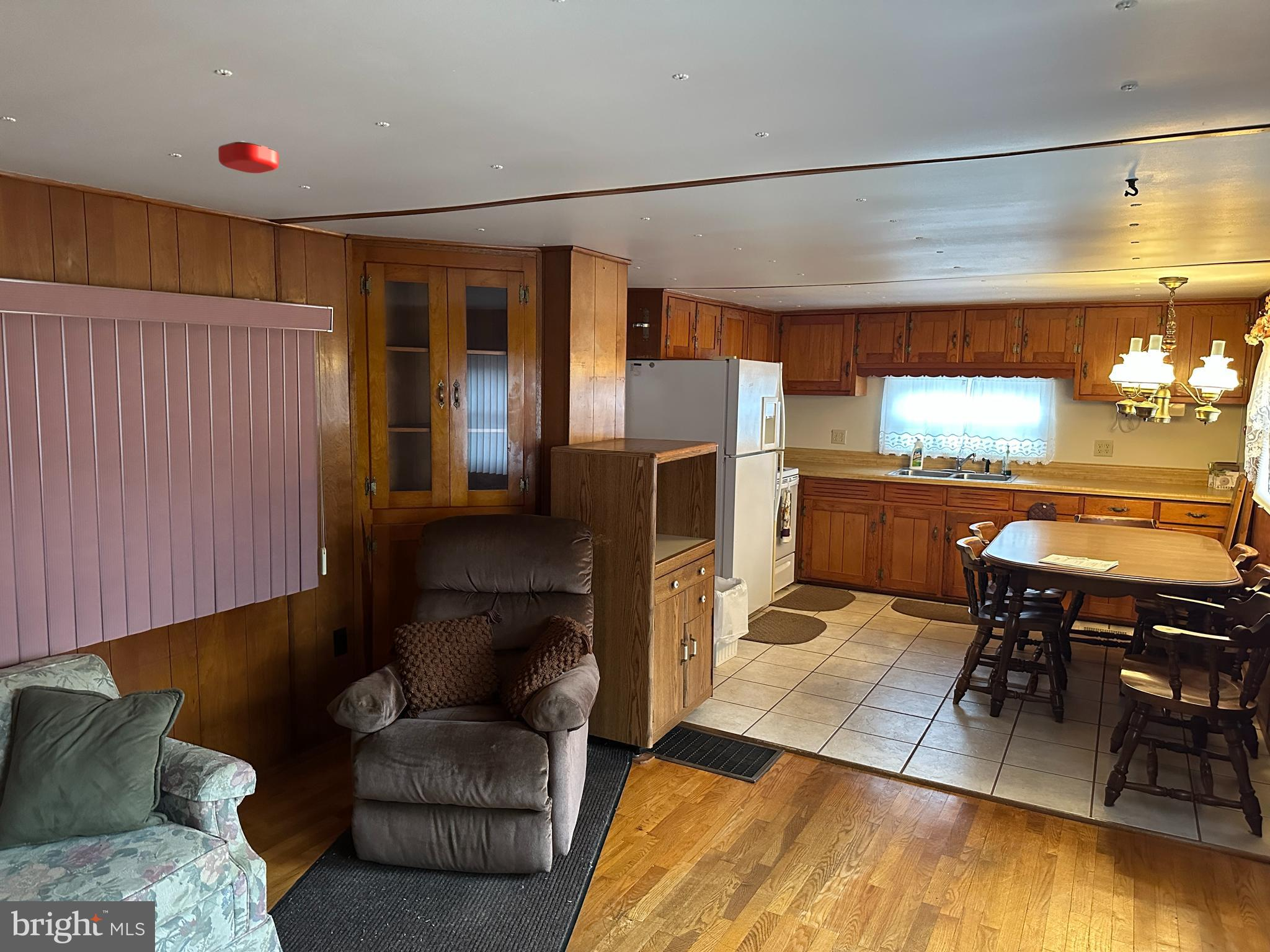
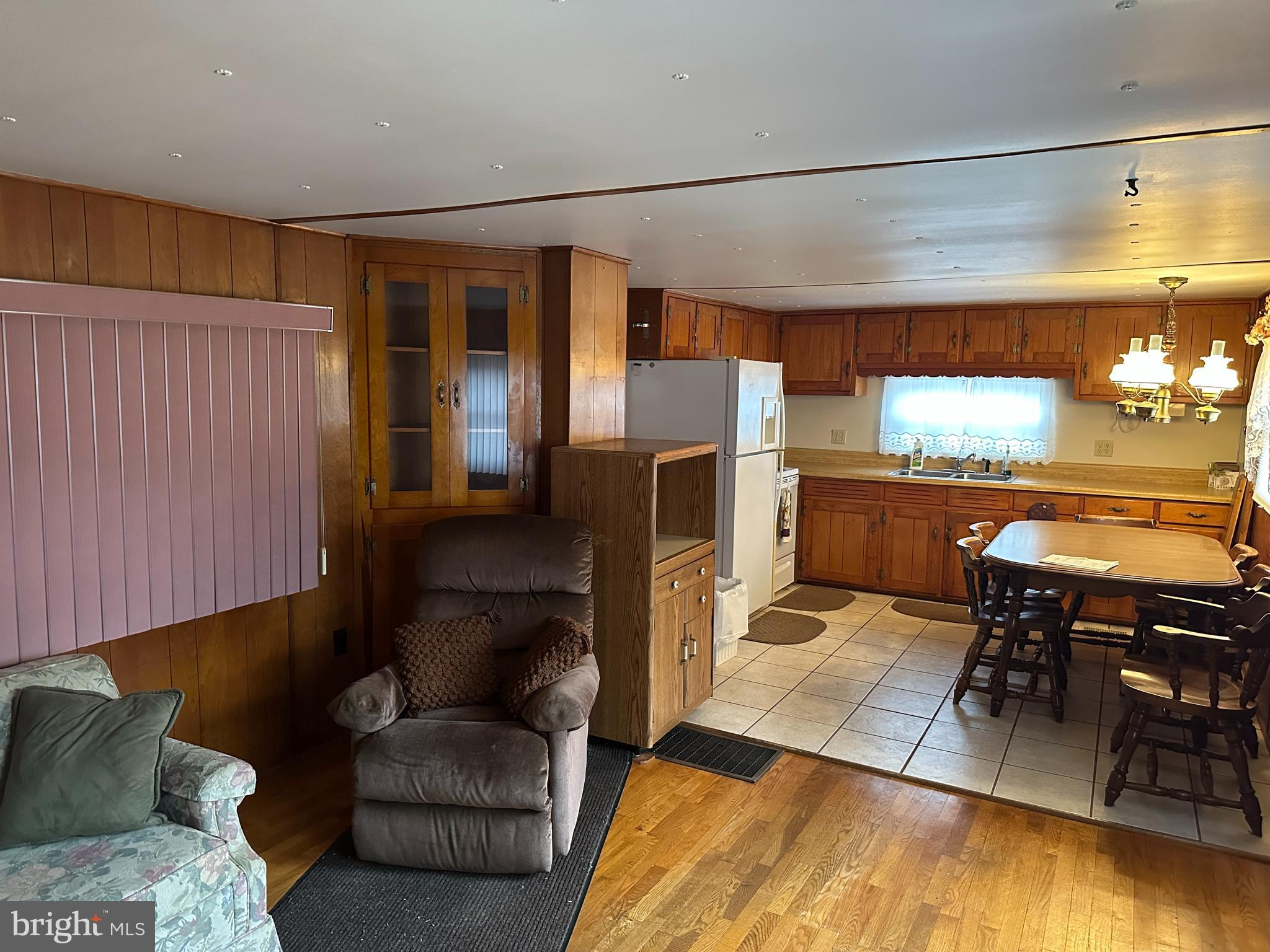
- smoke detector [218,140,280,174]
